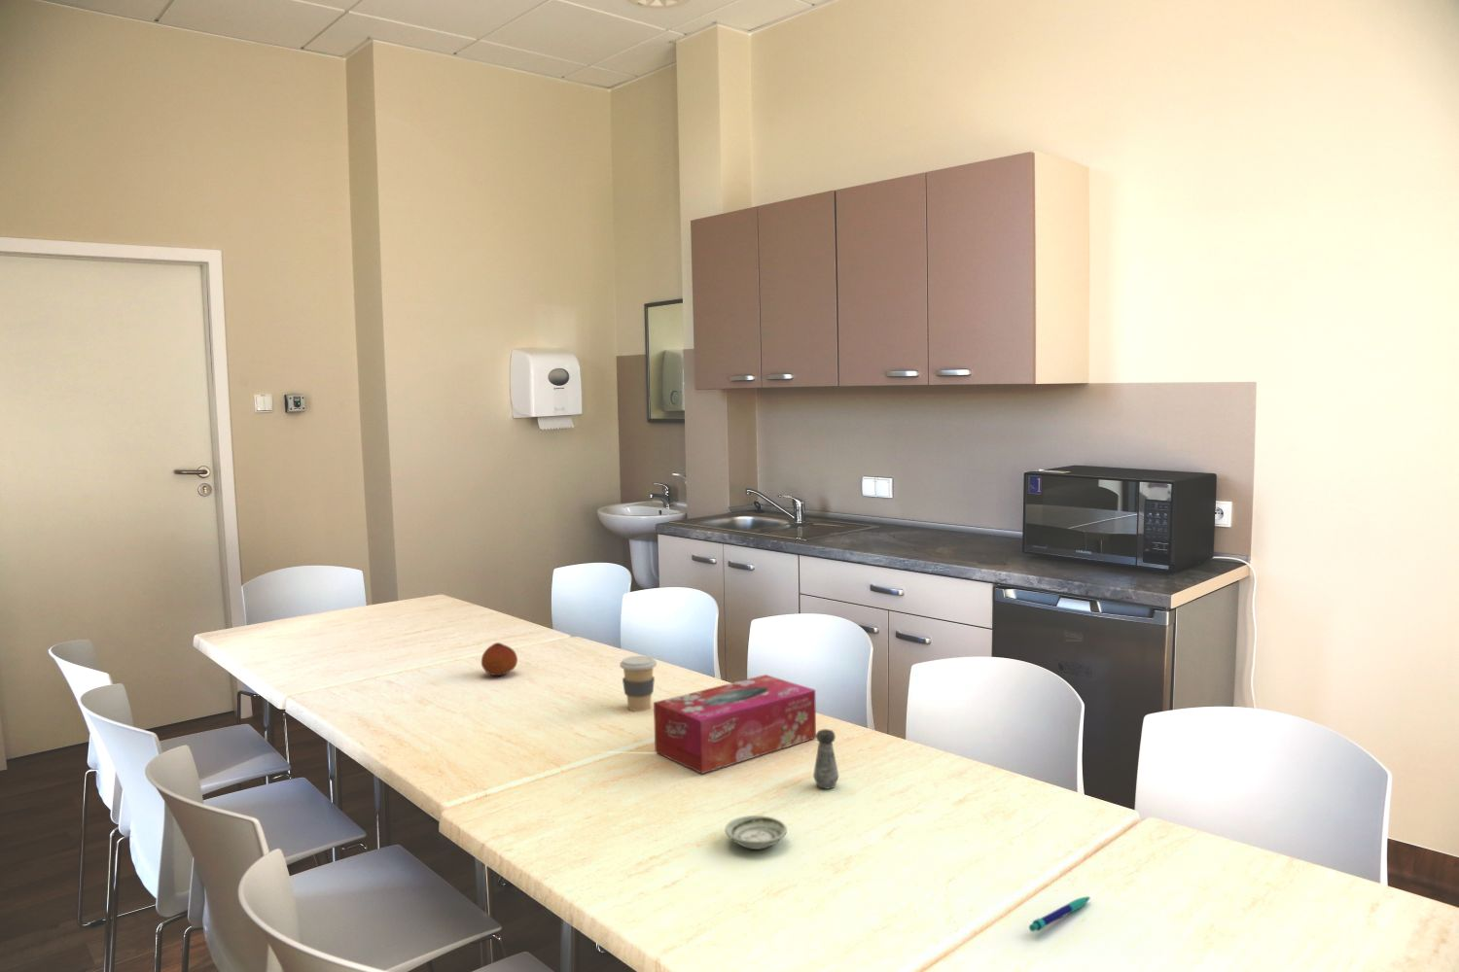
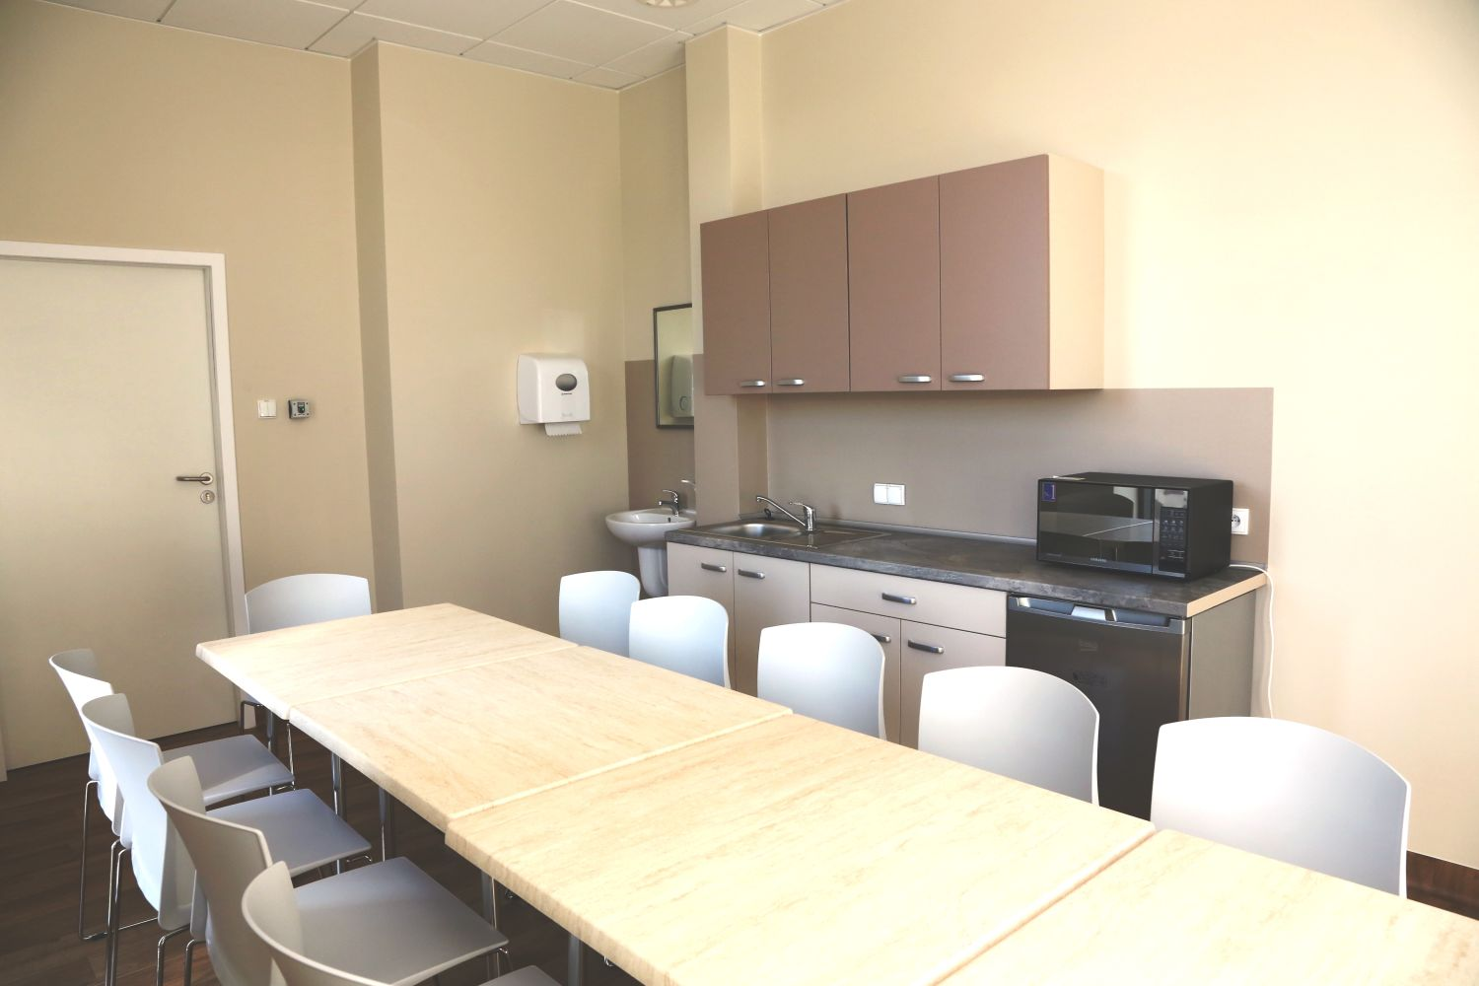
- saucer [724,815,788,850]
- fruit [481,641,519,677]
- pen [1028,895,1091,933]
- tissue box [652,674,817,775]
- salt shaker [812,728,839,790]
- coffee cup [619,655,658,713]
